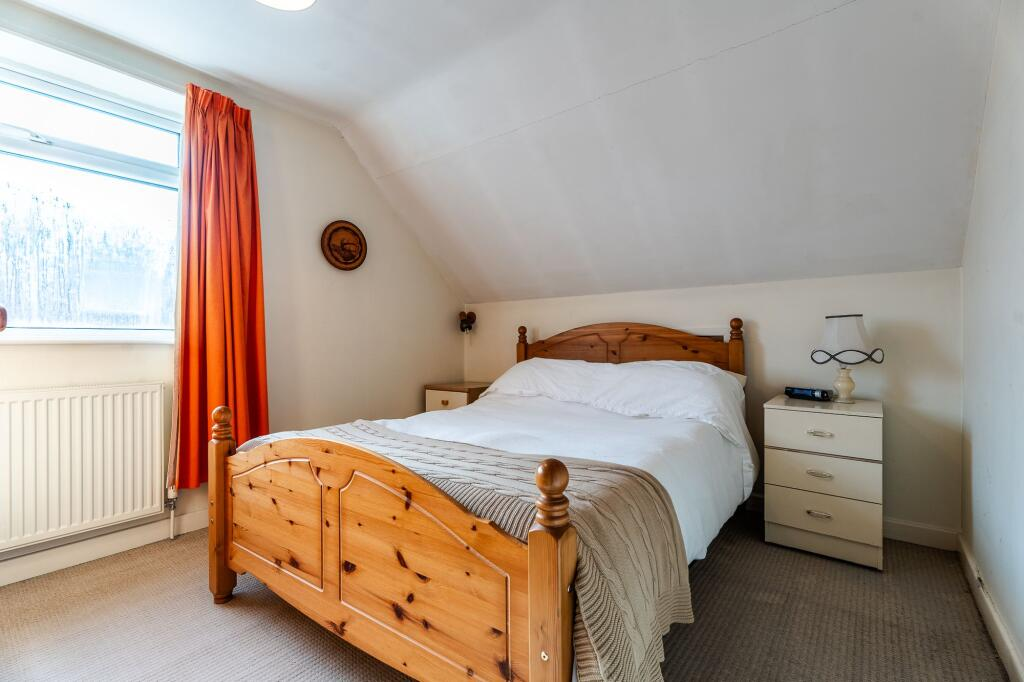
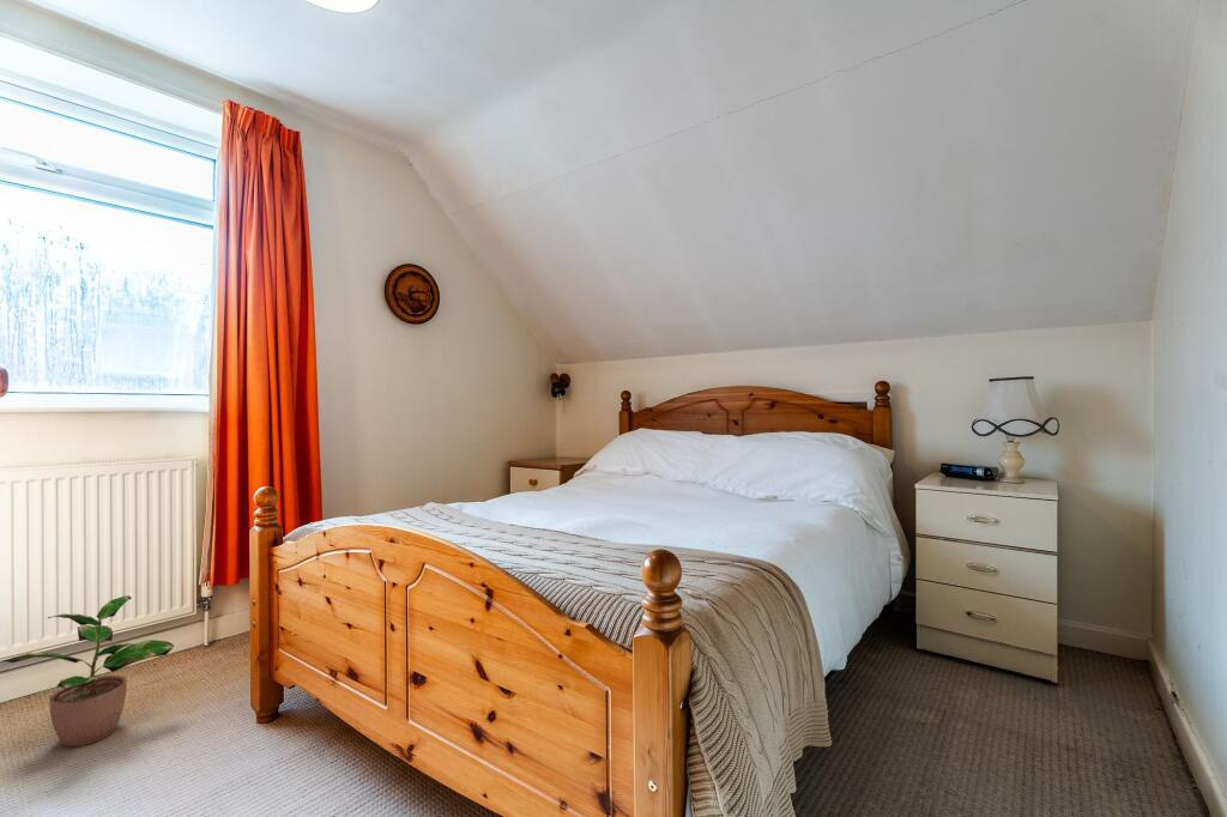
+ potted plant [0,594,175,749]
